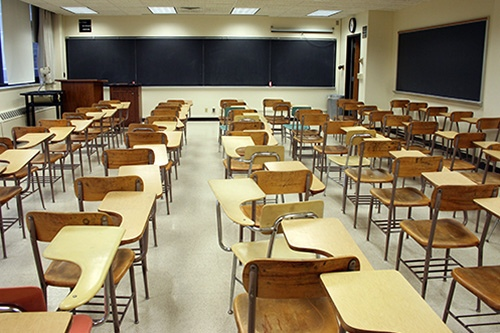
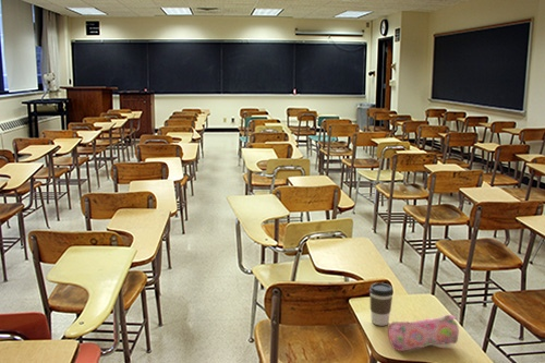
+ pencil case [387,314,460,352]
+ coffee cup [368,282,395,327]
